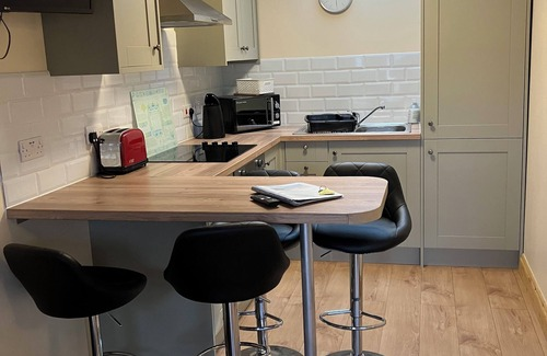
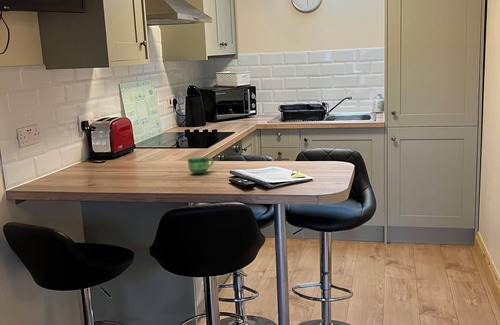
+ cup [187,156,215,174]
